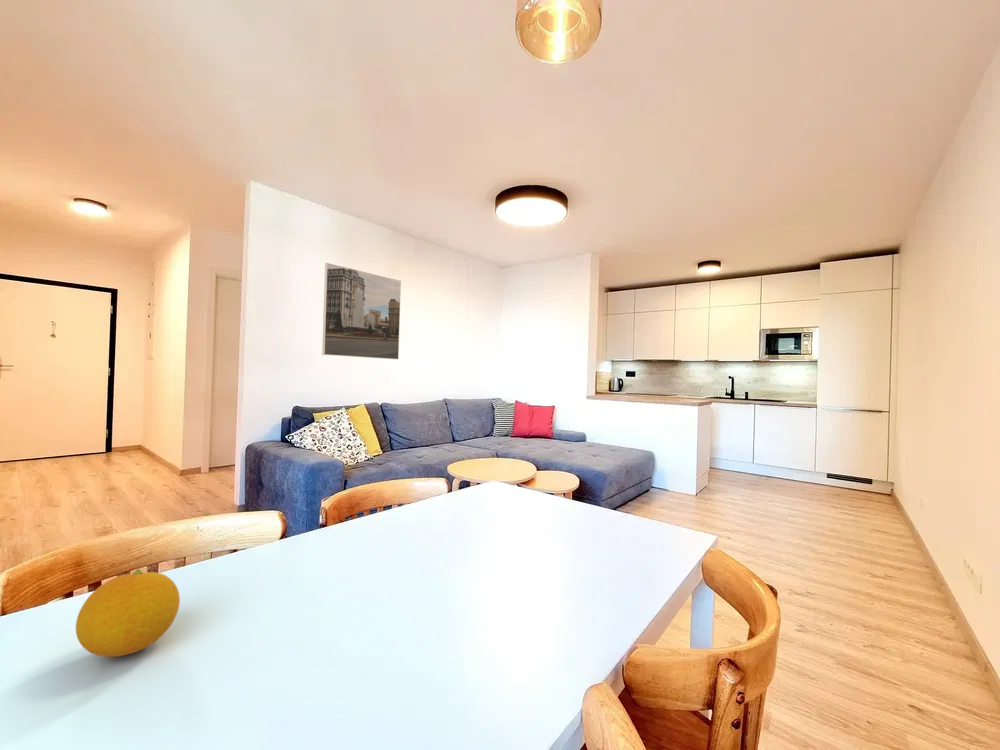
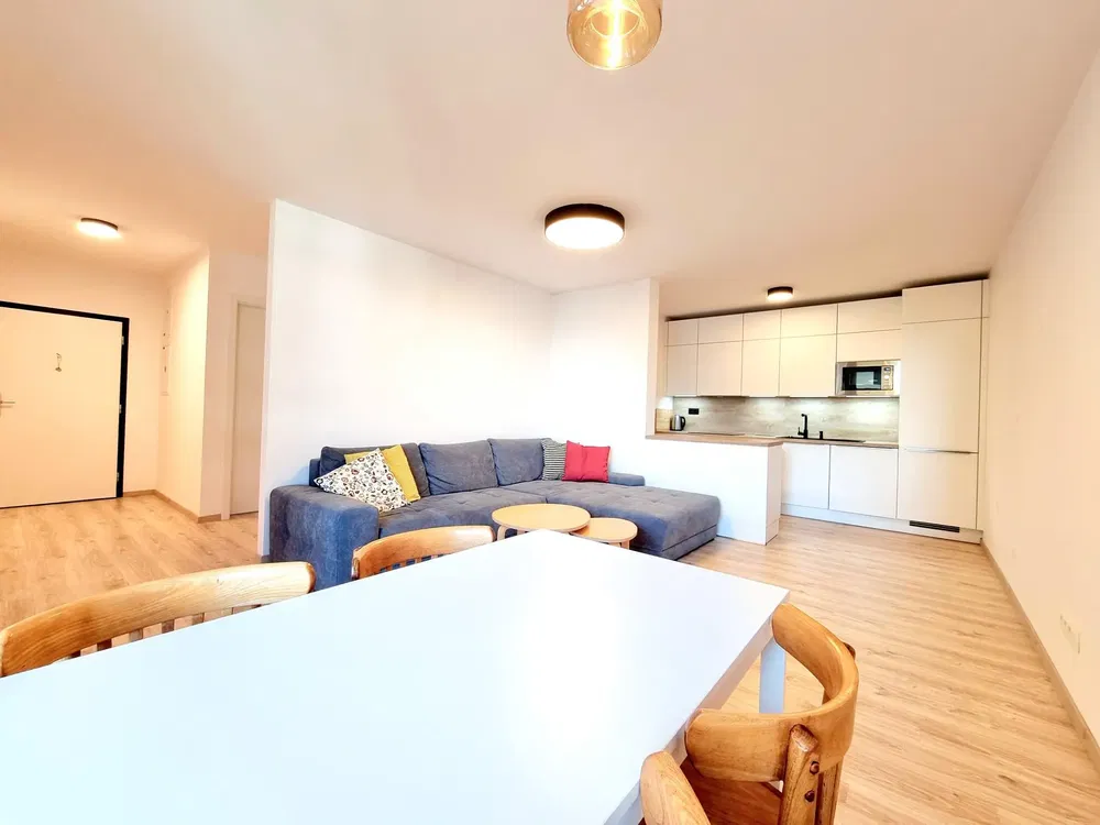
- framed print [321,262,402,360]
- fruit [75,568,181,658]
